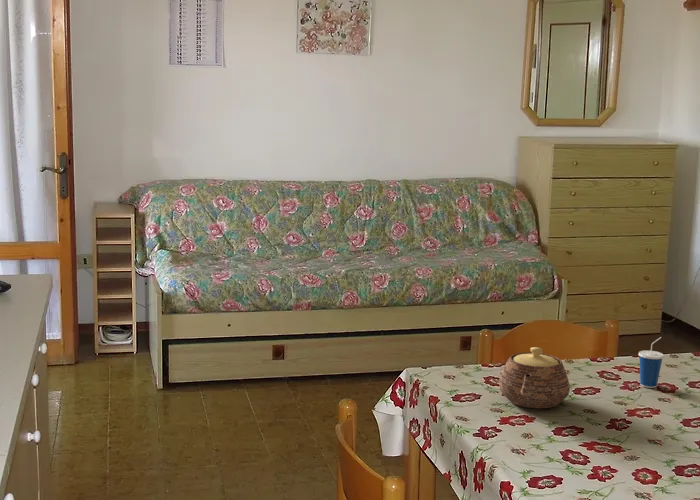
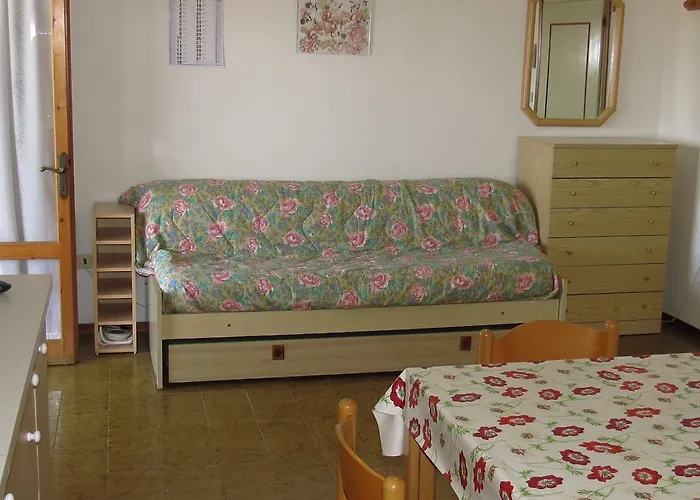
- teapot [498,346,571,409]
- cup [637,336,665,389]
